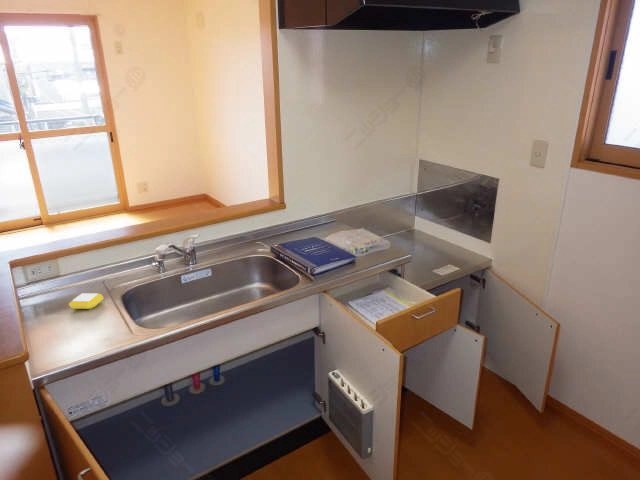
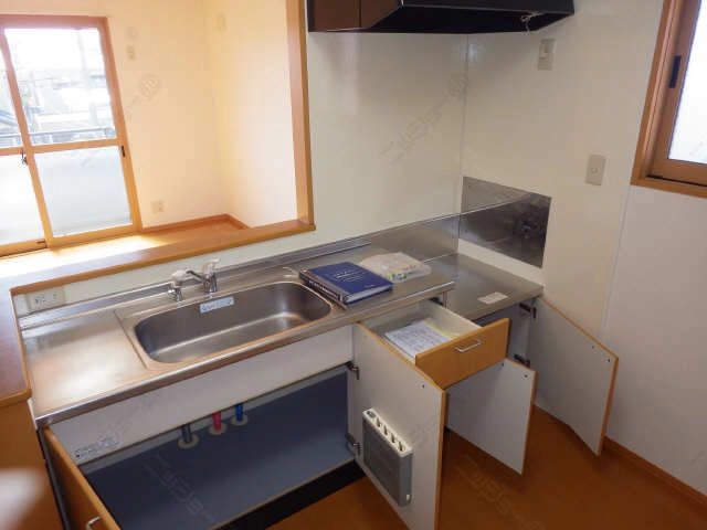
- soap bar [68,292,105,310]
